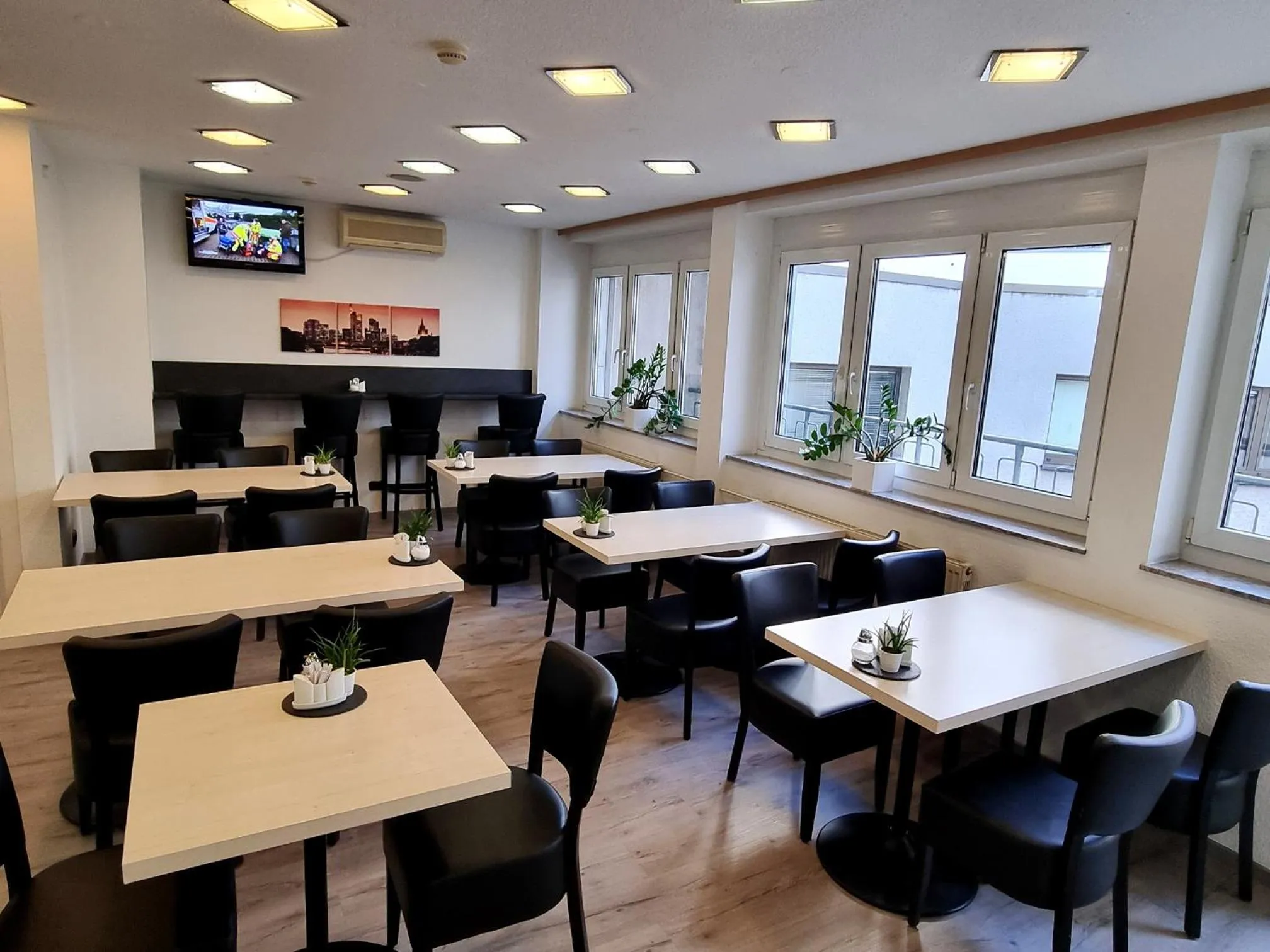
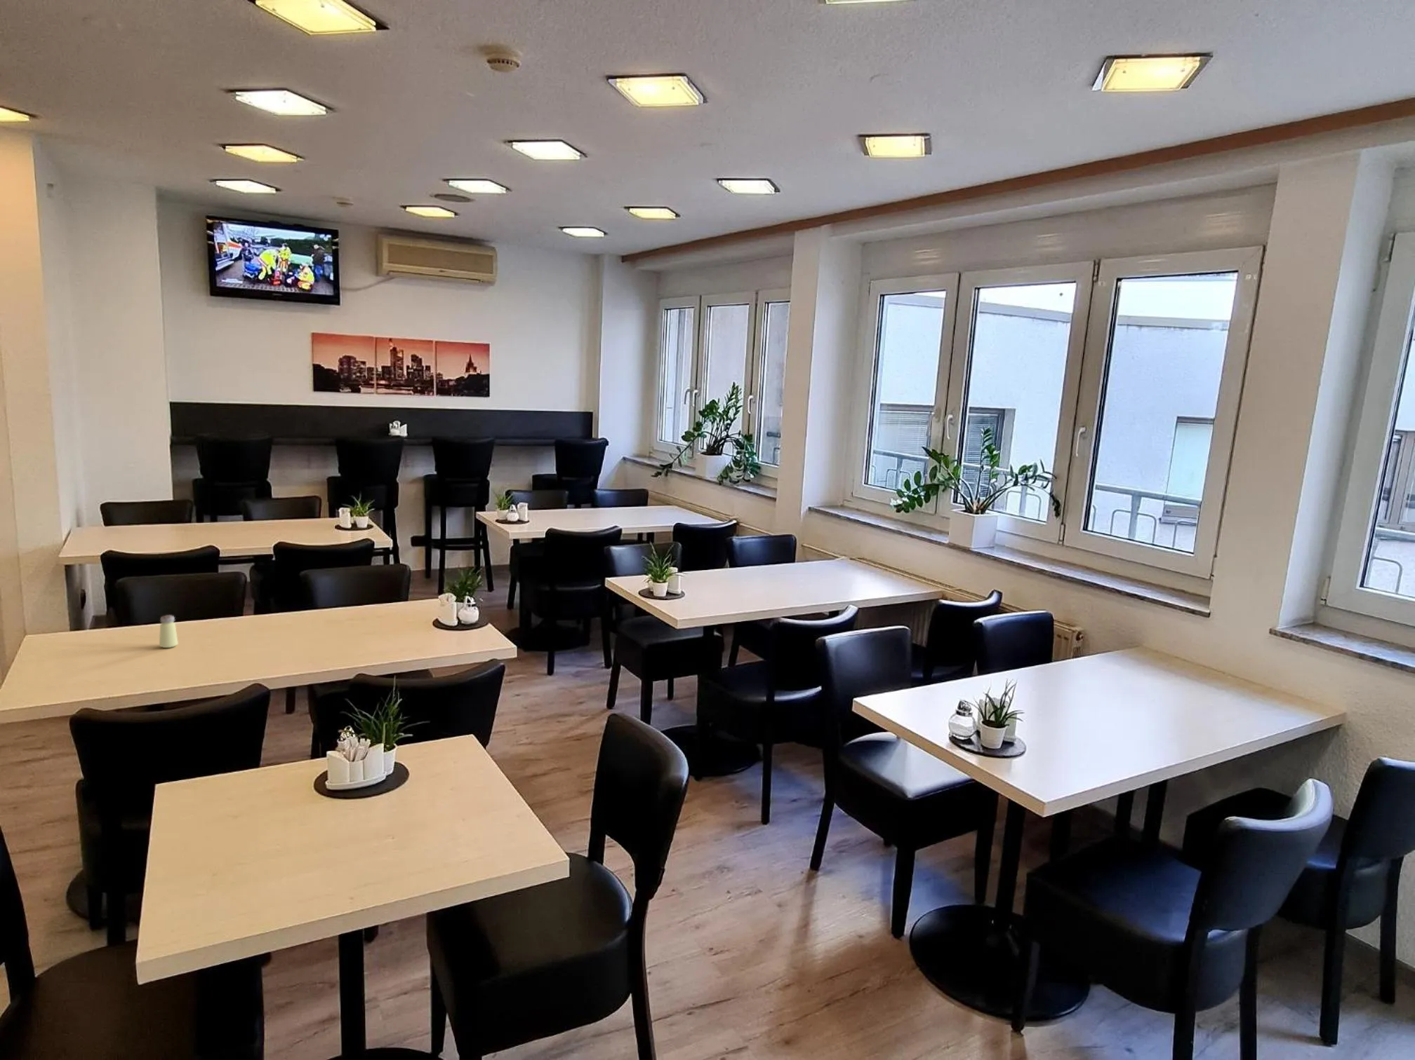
+ saltshaker [158,615,179,648]
